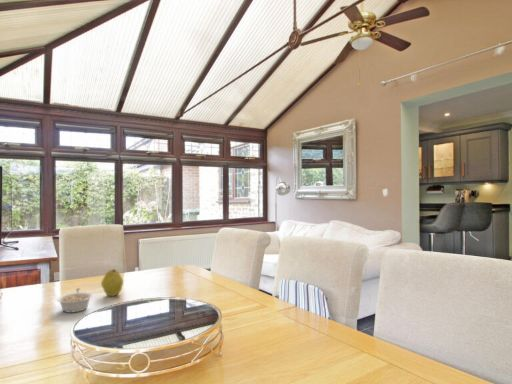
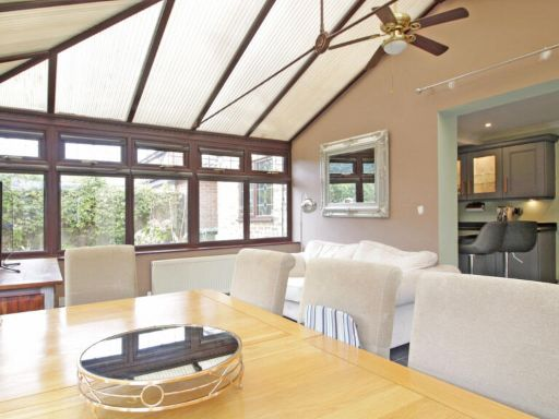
- legume [56,287,94,314]
- fruit [100,268,124,297]
